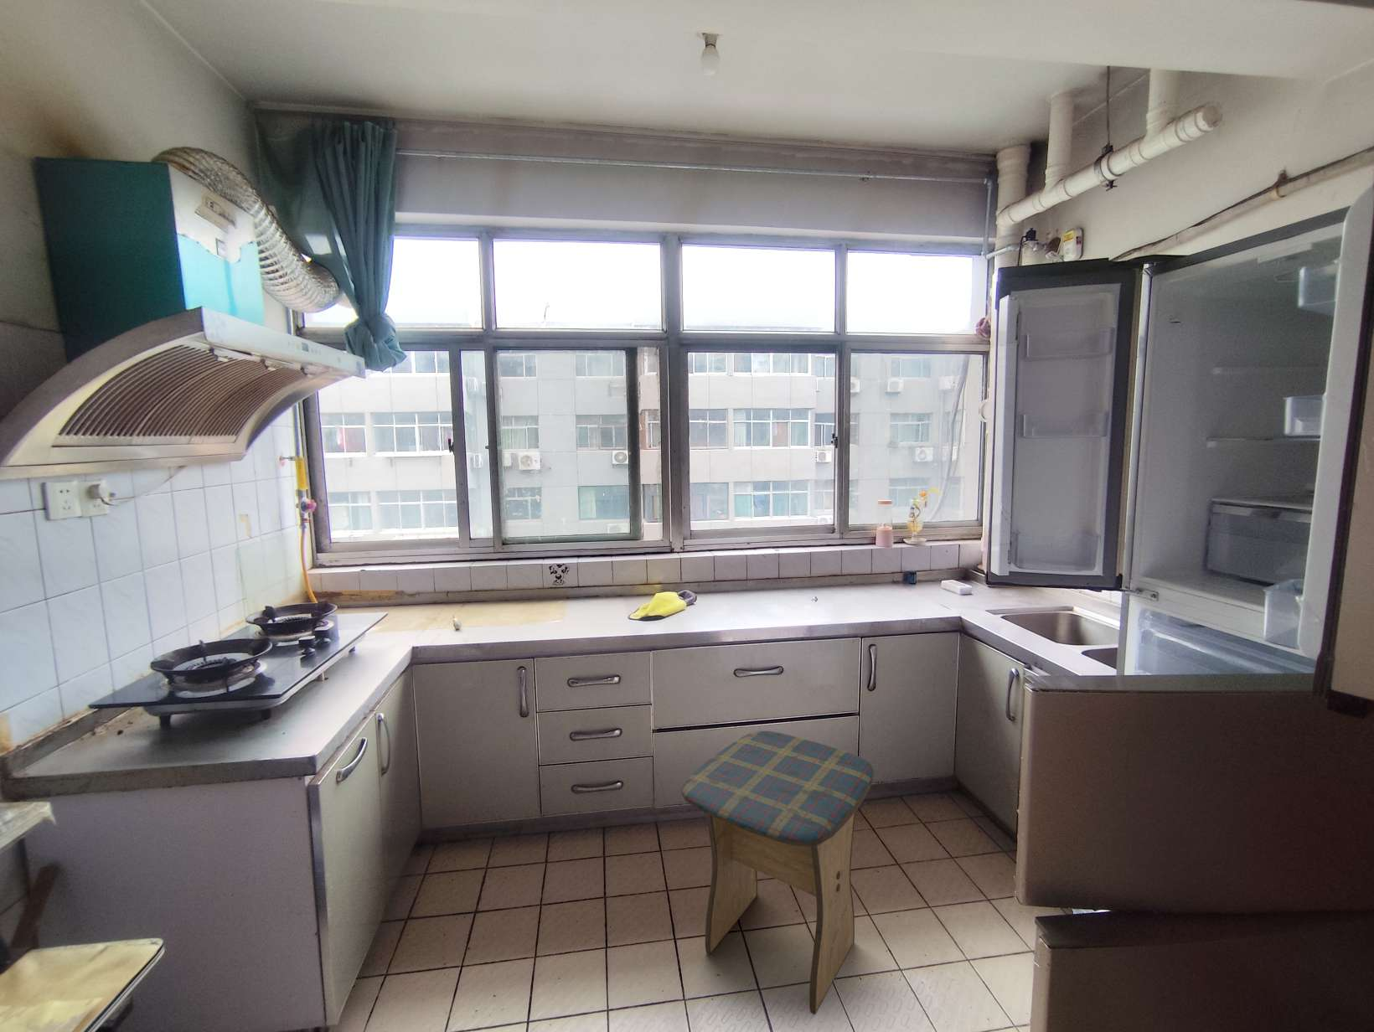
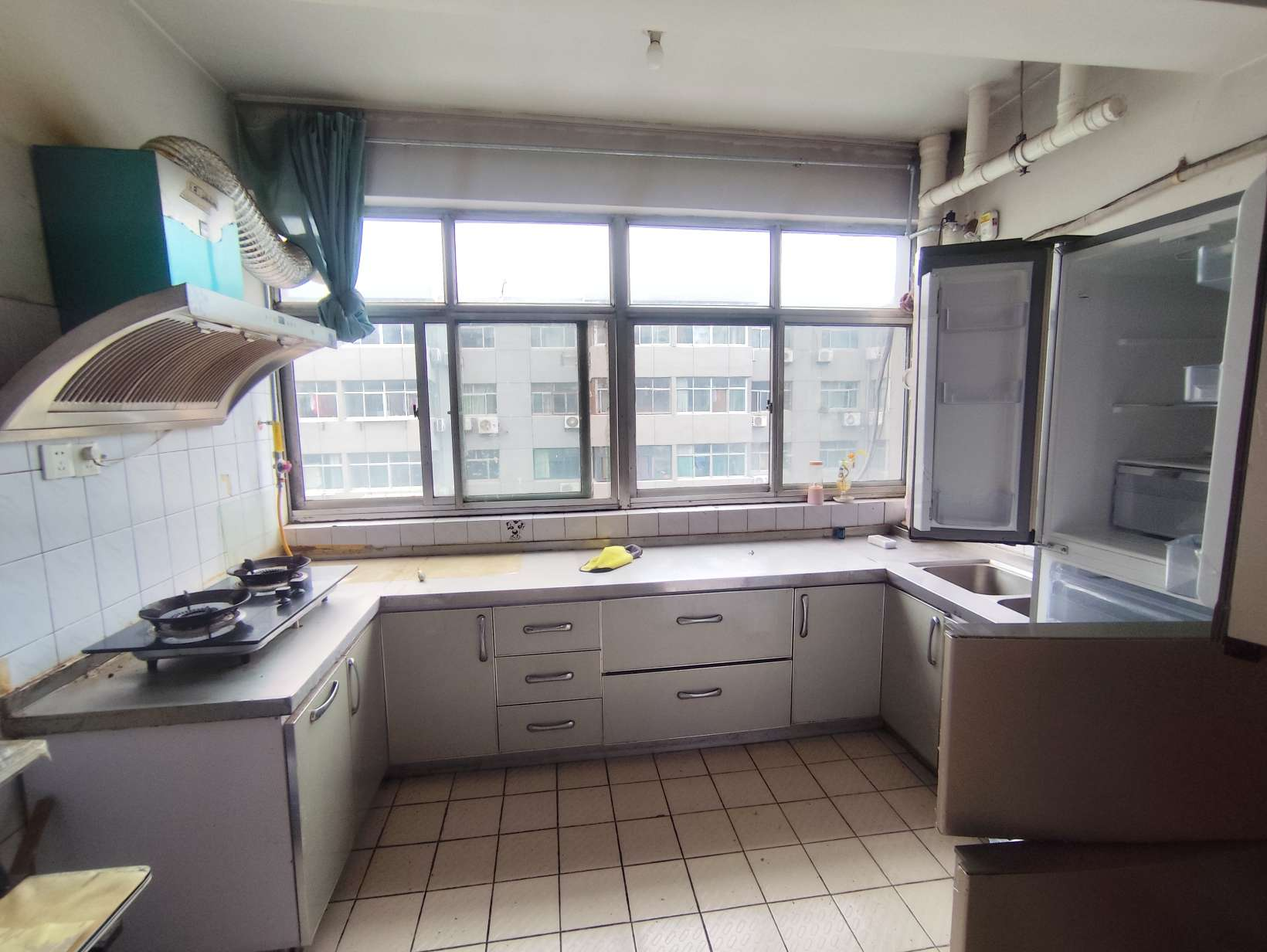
- stool [680,731,875,1016]
